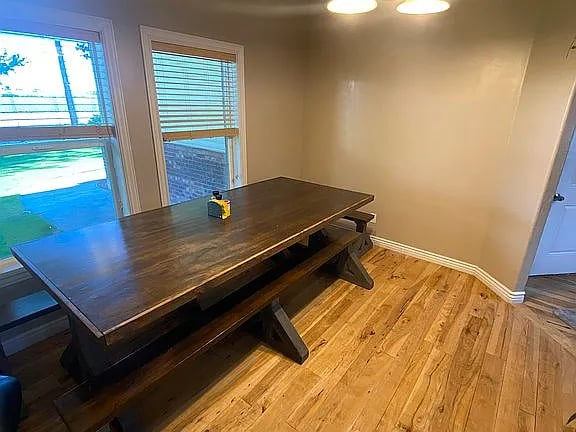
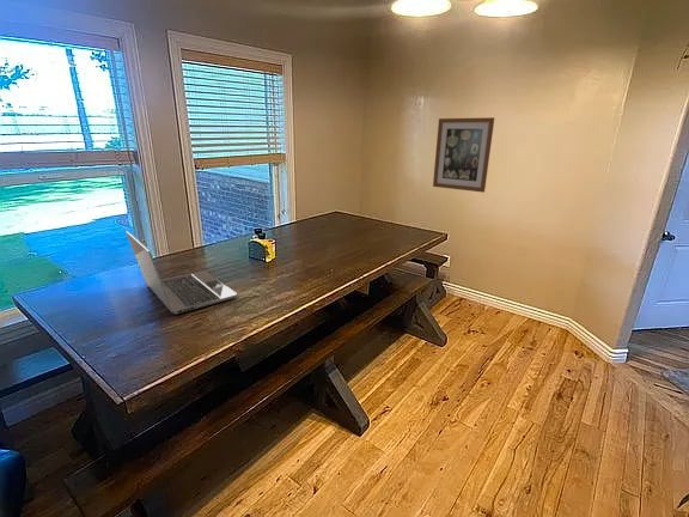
+ wall art [432,116,495,194]
+ laptop [126,230,238,315]
